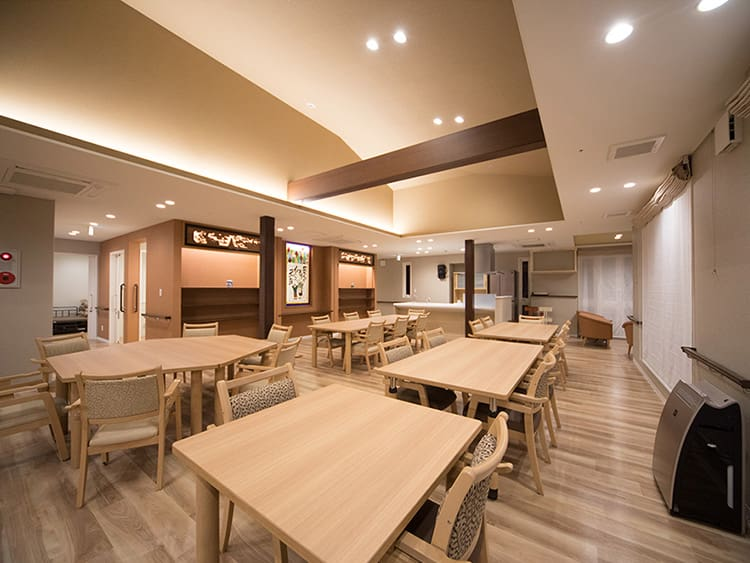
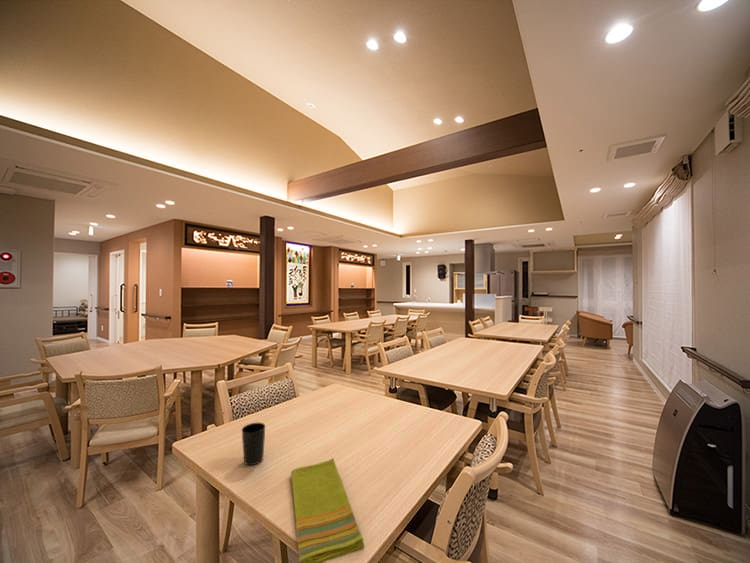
+ dish towel [290,457,365,563]
+ cup [241,422,266,466]
